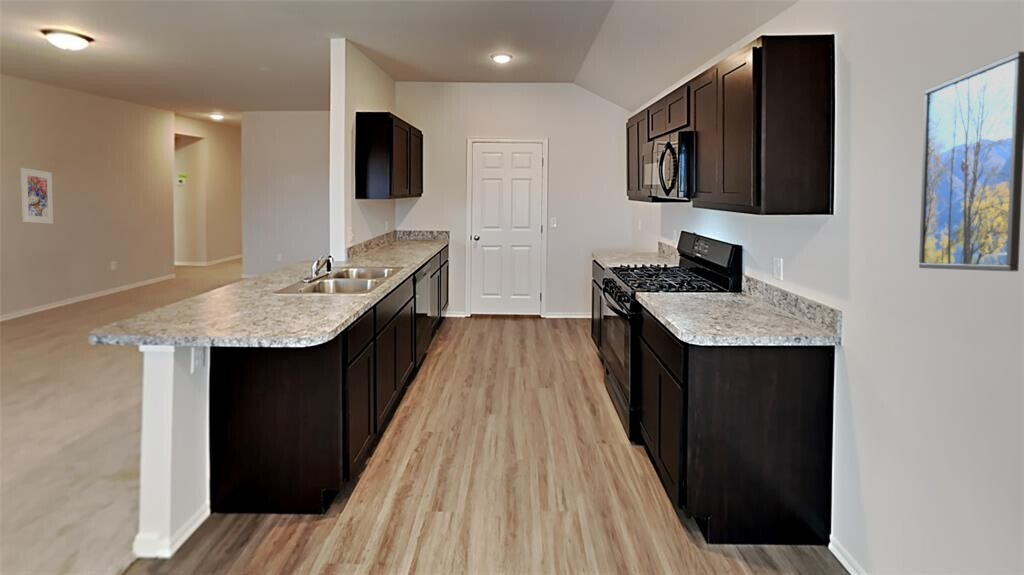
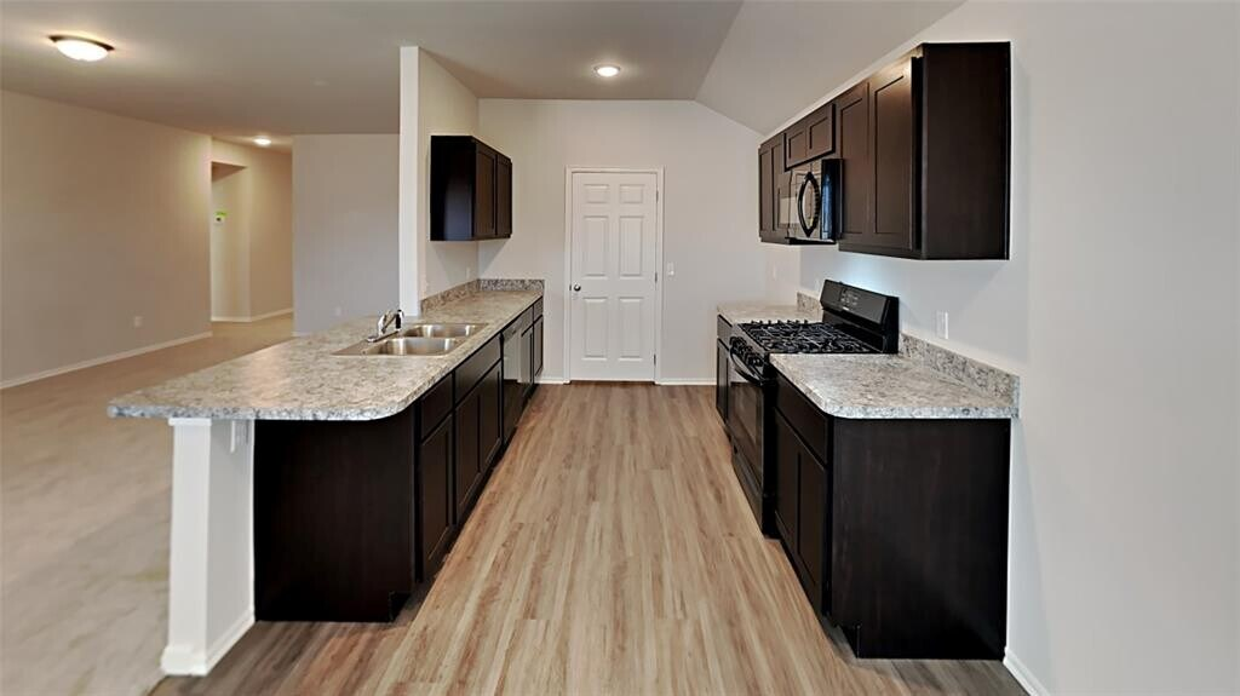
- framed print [20,167,54,225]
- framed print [918,50,1024,272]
